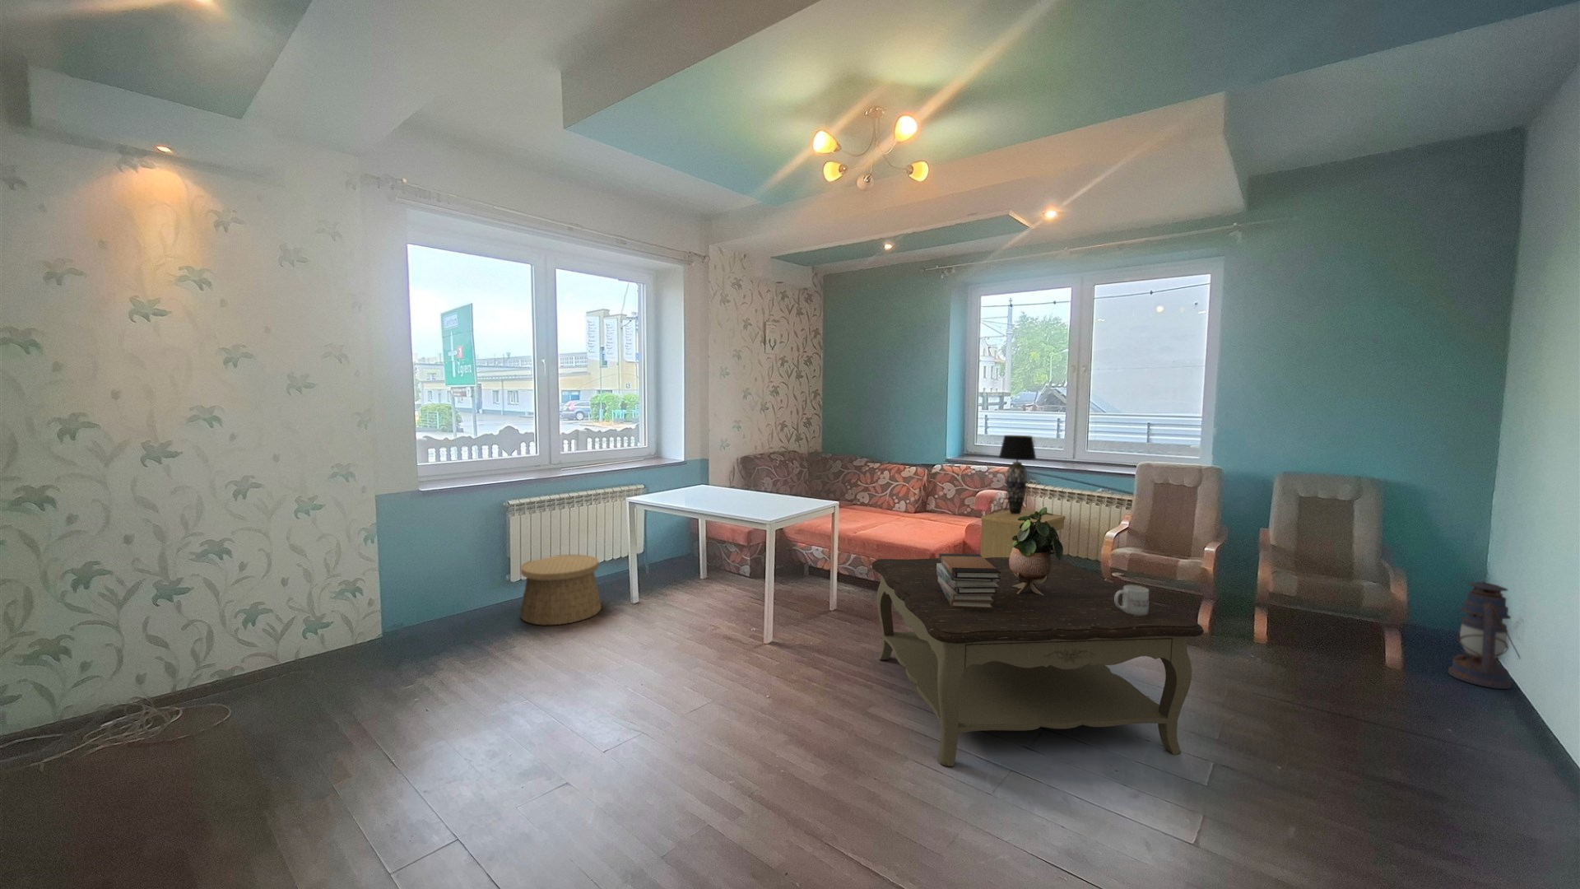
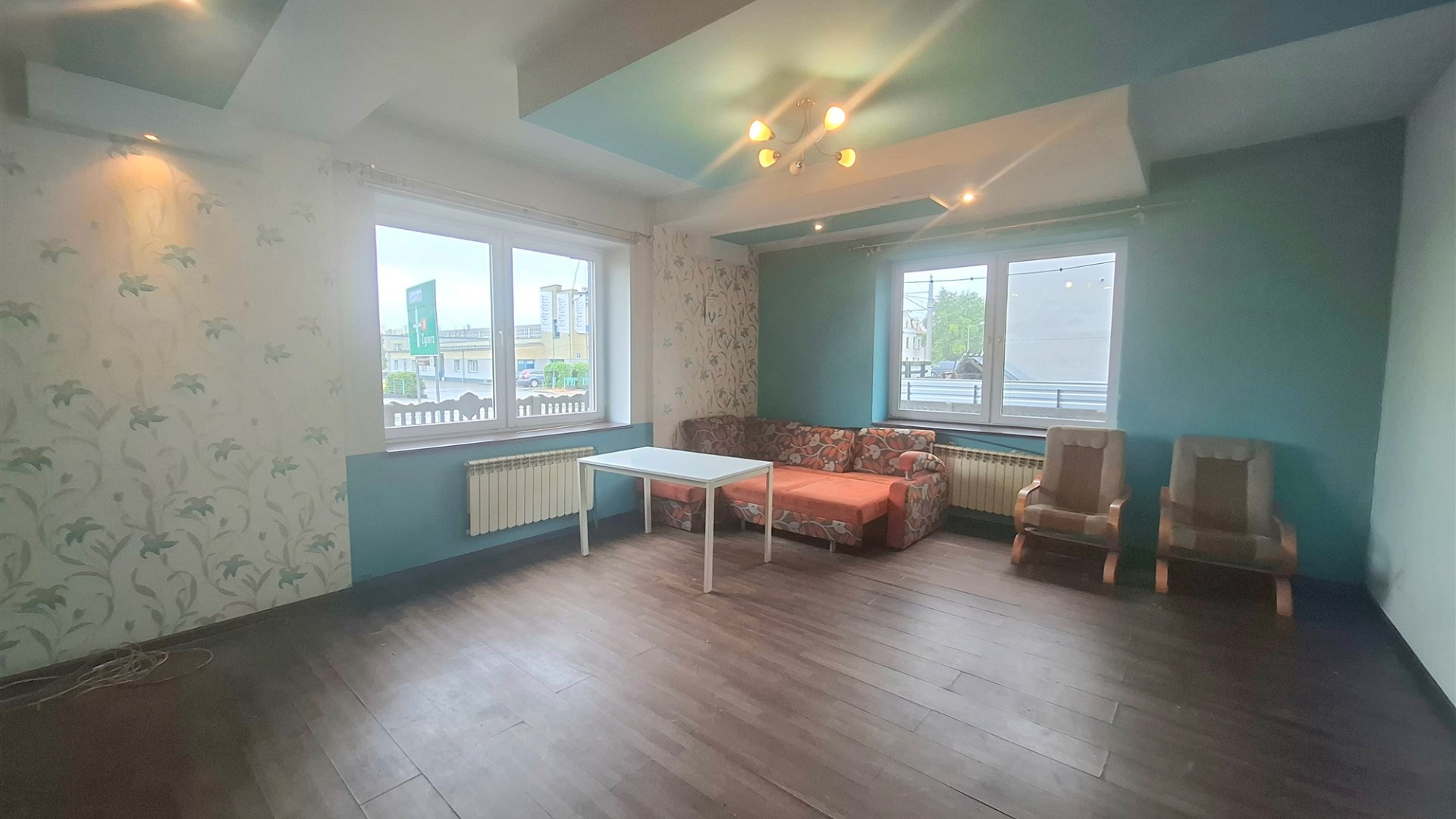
- potted plant [1009,506,1065,595]
- mug [1116,584,1149,614]
- coffee table [870,556,1205,767]
- basket [520,554,602,625]
- book stack [936,554,1001,608]
- lantern [1447,581,1521,689]
- table lamp [998,434,1037,515]
- side table [980,509,1066,558]
